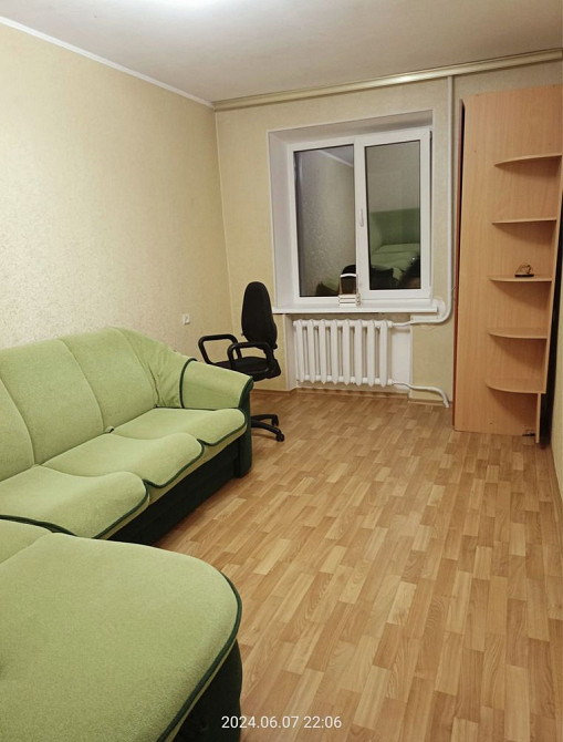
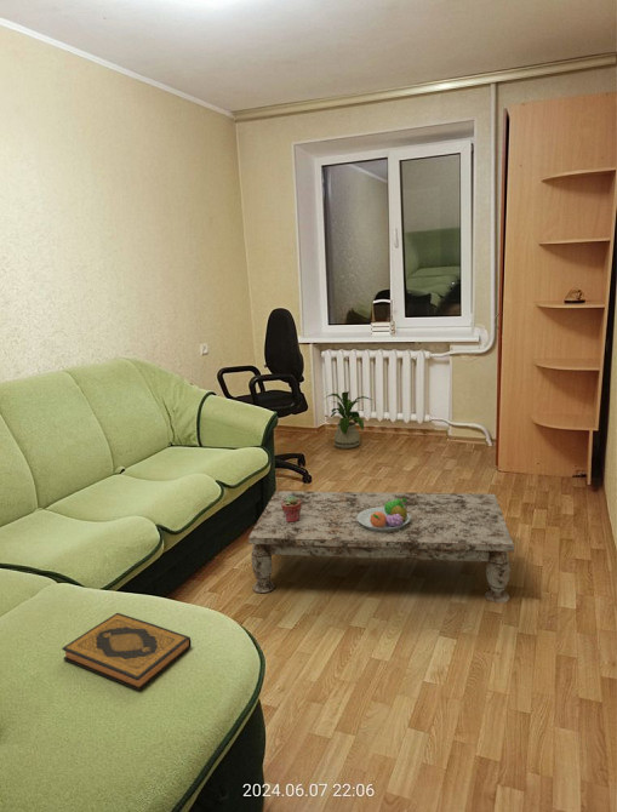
+ house plant [324,390,373,450]
+ fruit bowl [358,498,411,531]
+ coffee table [247,490,515,604]
+ potted succulent [281,494,302,522]
+ hardback book [61,612,192,692]
